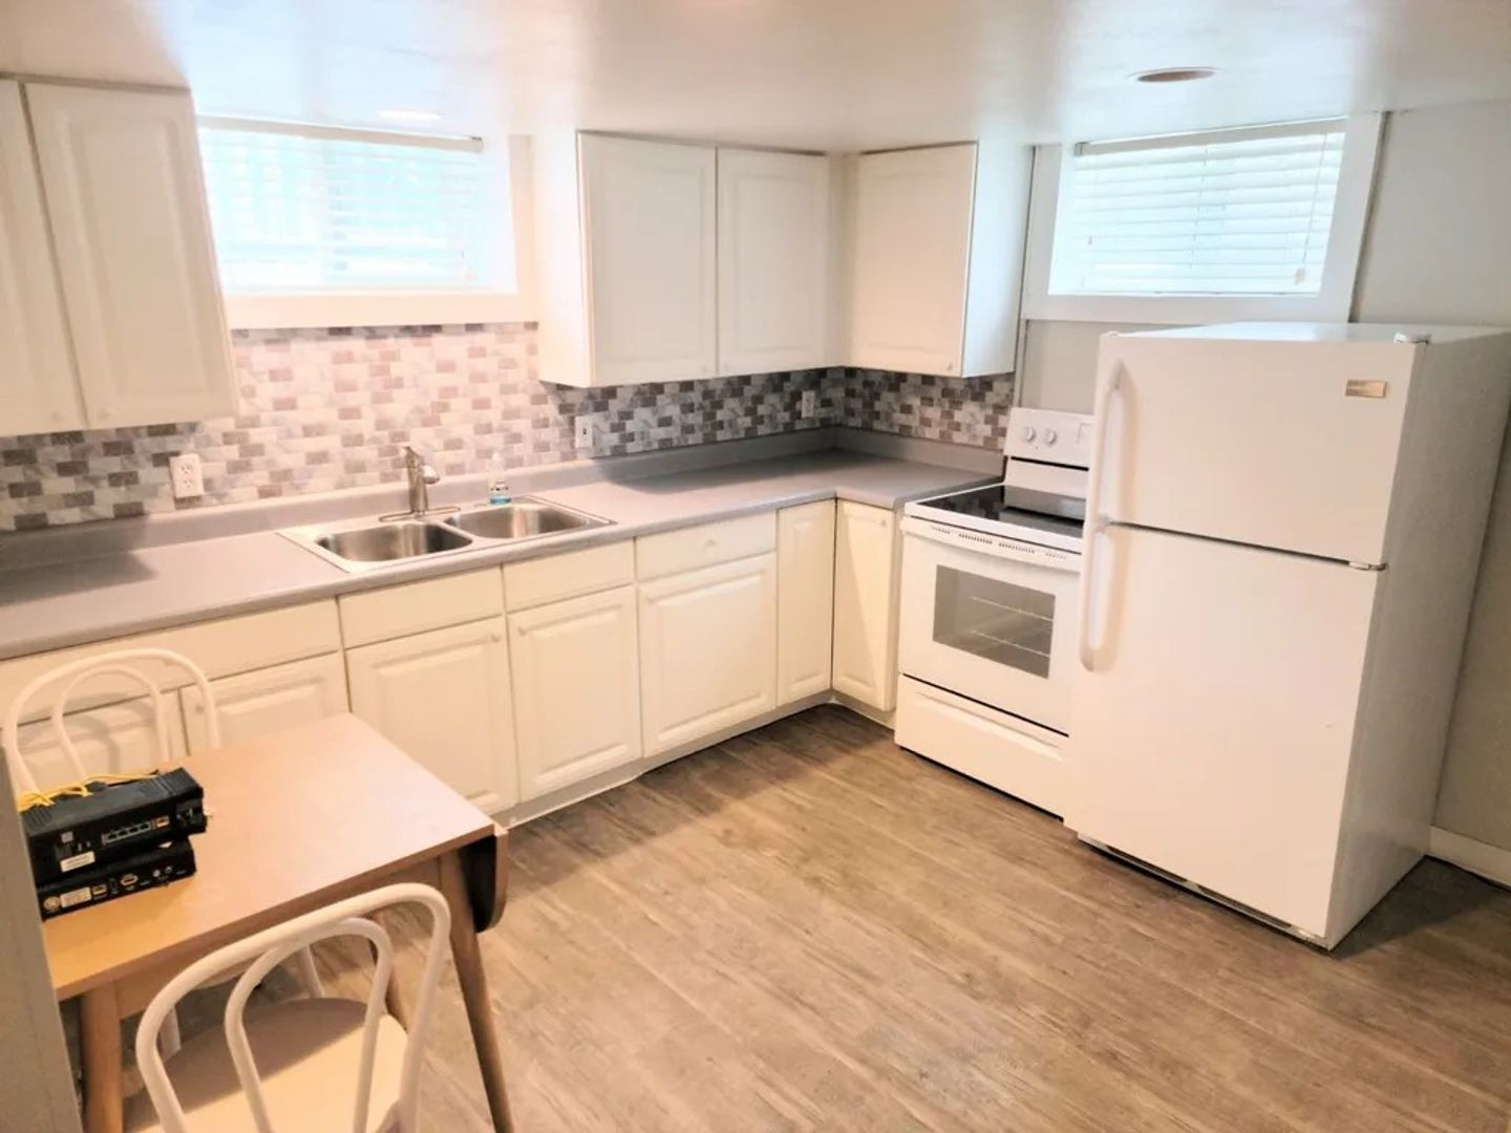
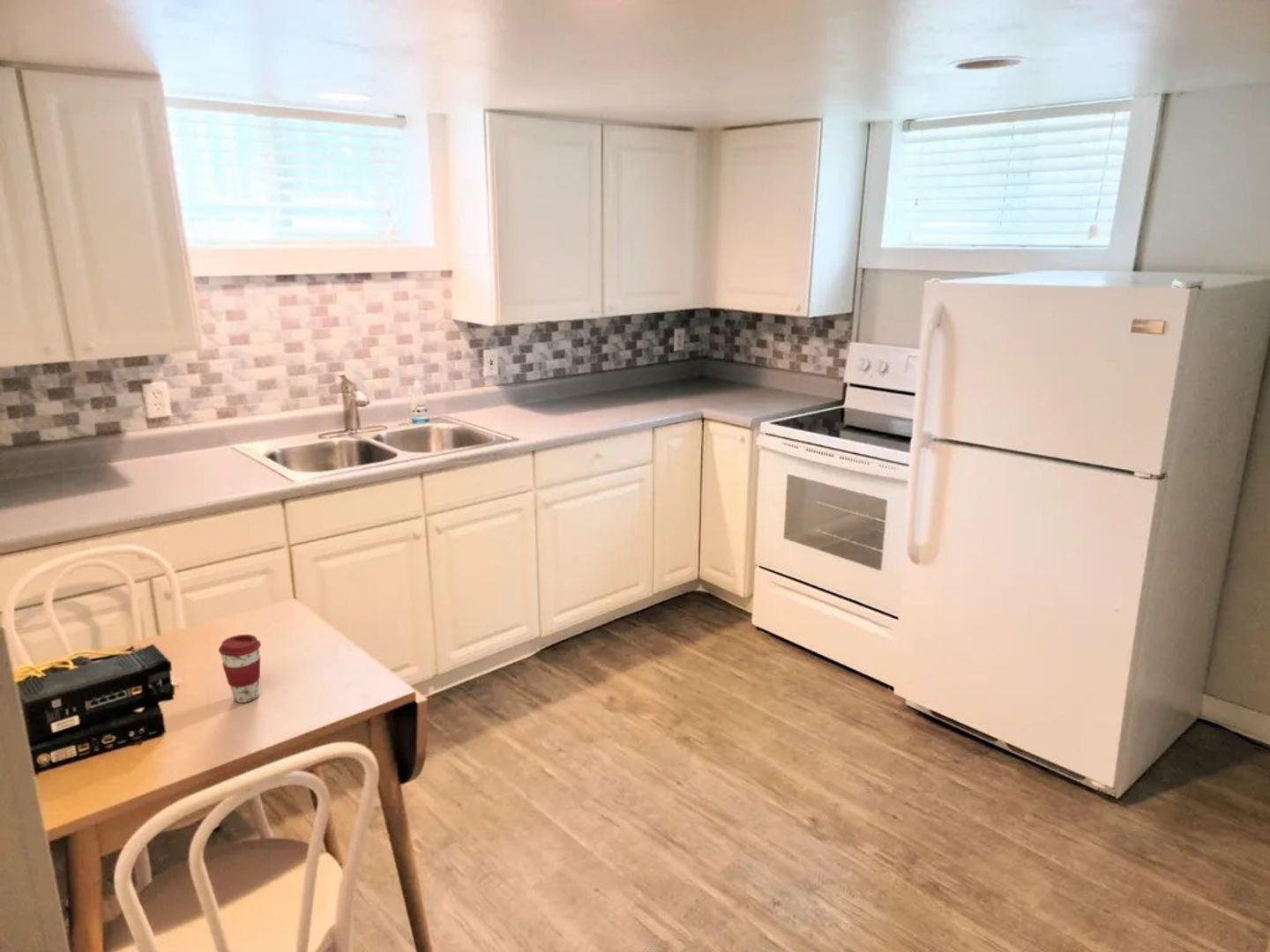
+ coffee cup [218,634,262,703]
